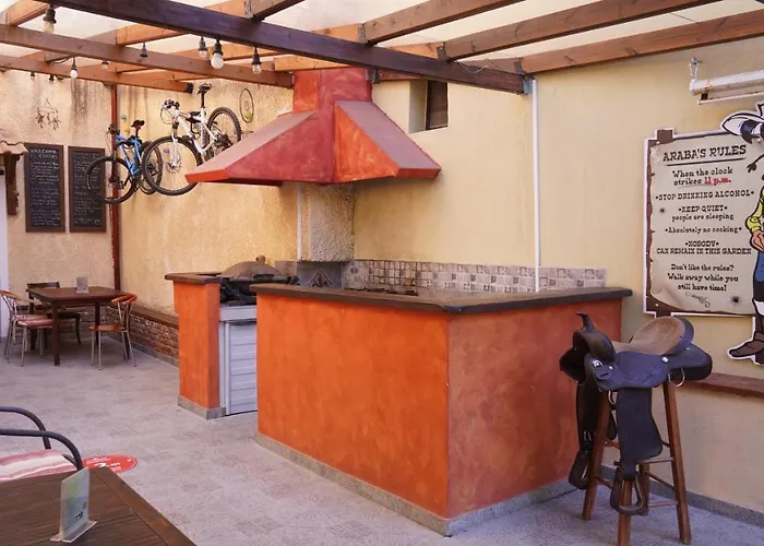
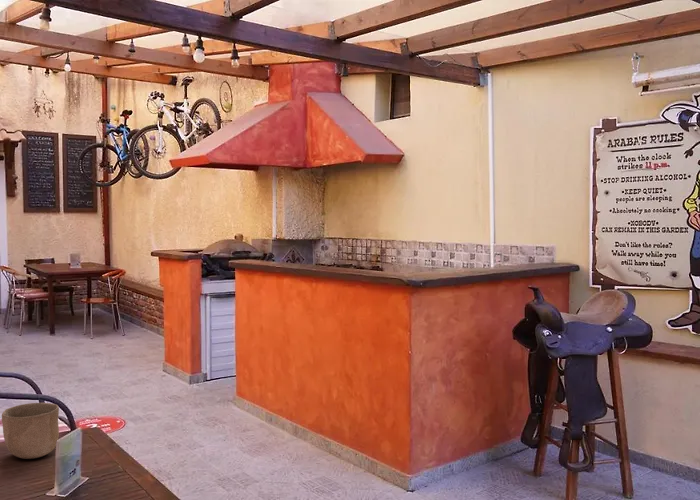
+ bowl [1,402,60,460]
